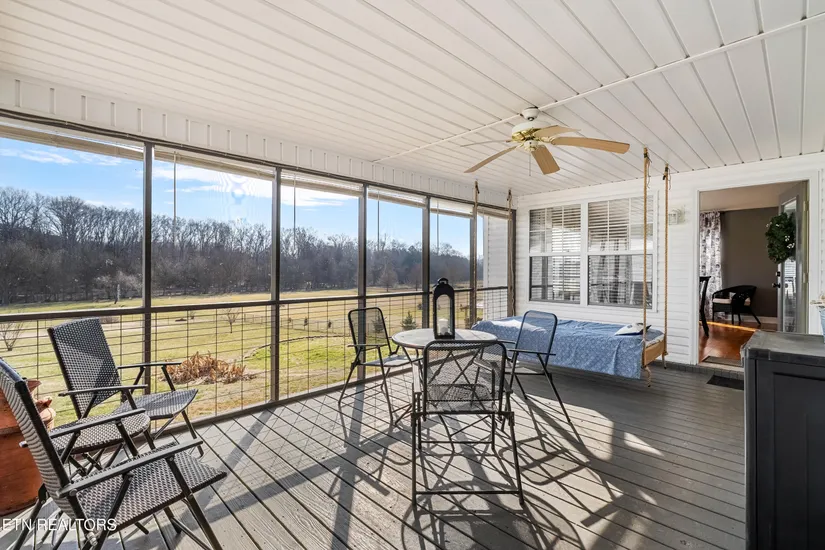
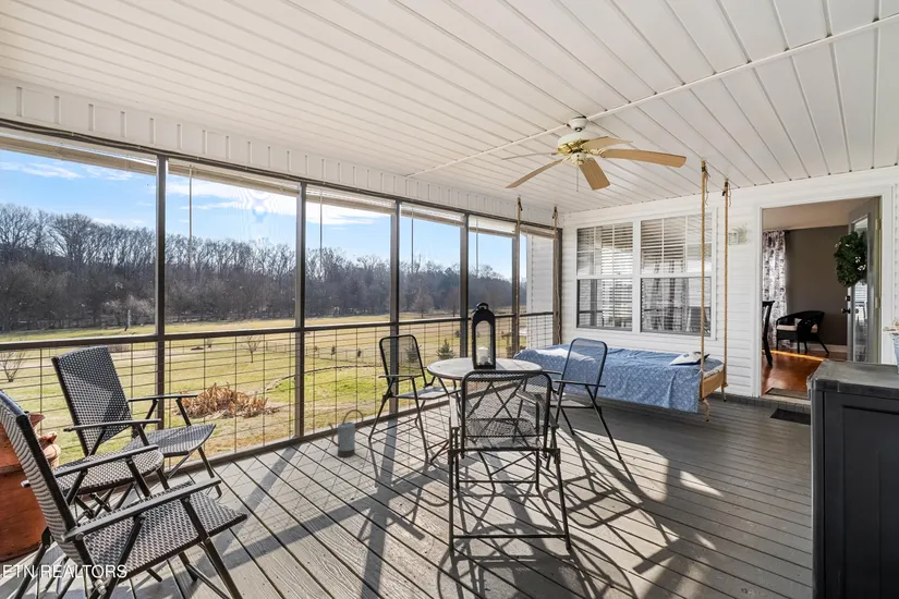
+ watering can [327,408,364,459]
